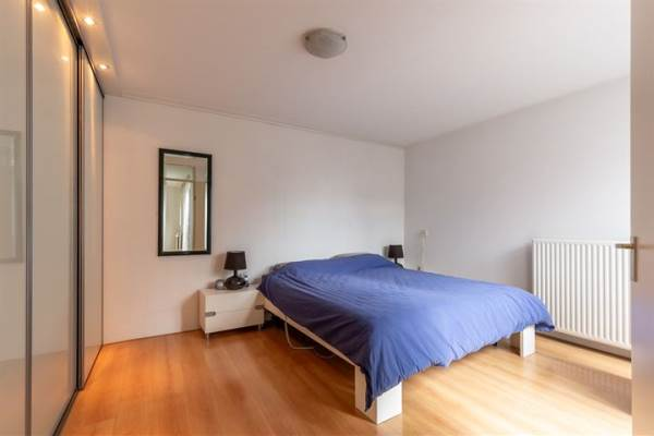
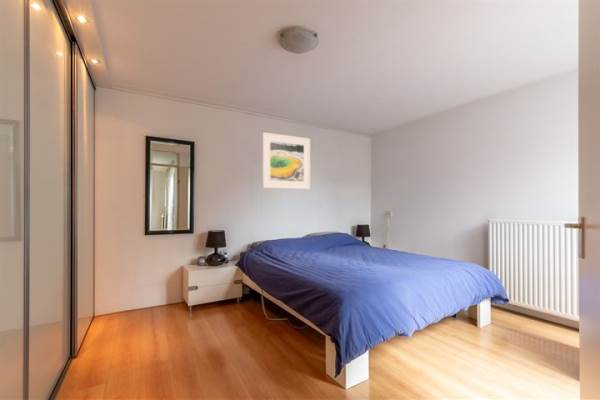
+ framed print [261,131,311,190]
